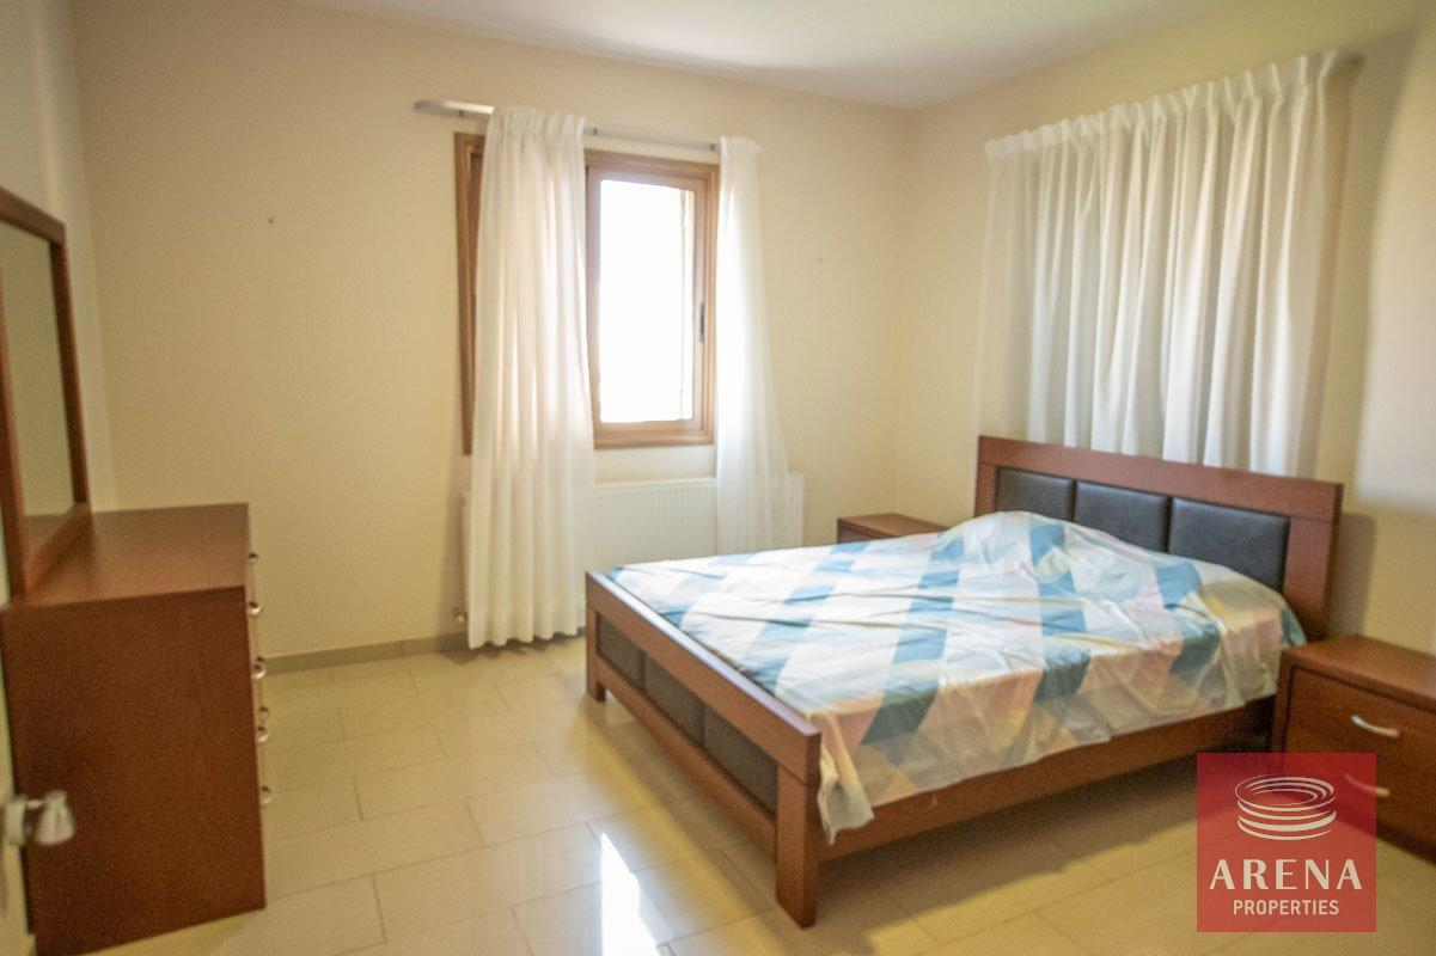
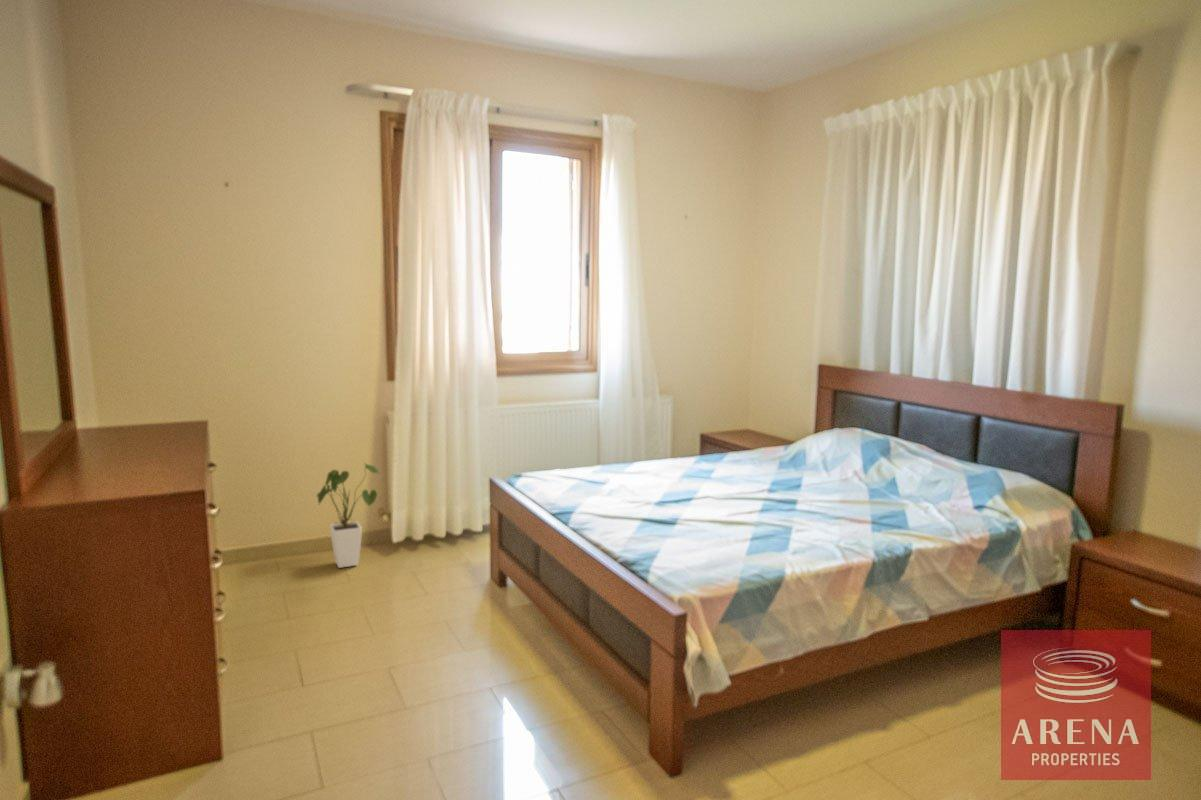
+ house plant [316,461,380,569]
